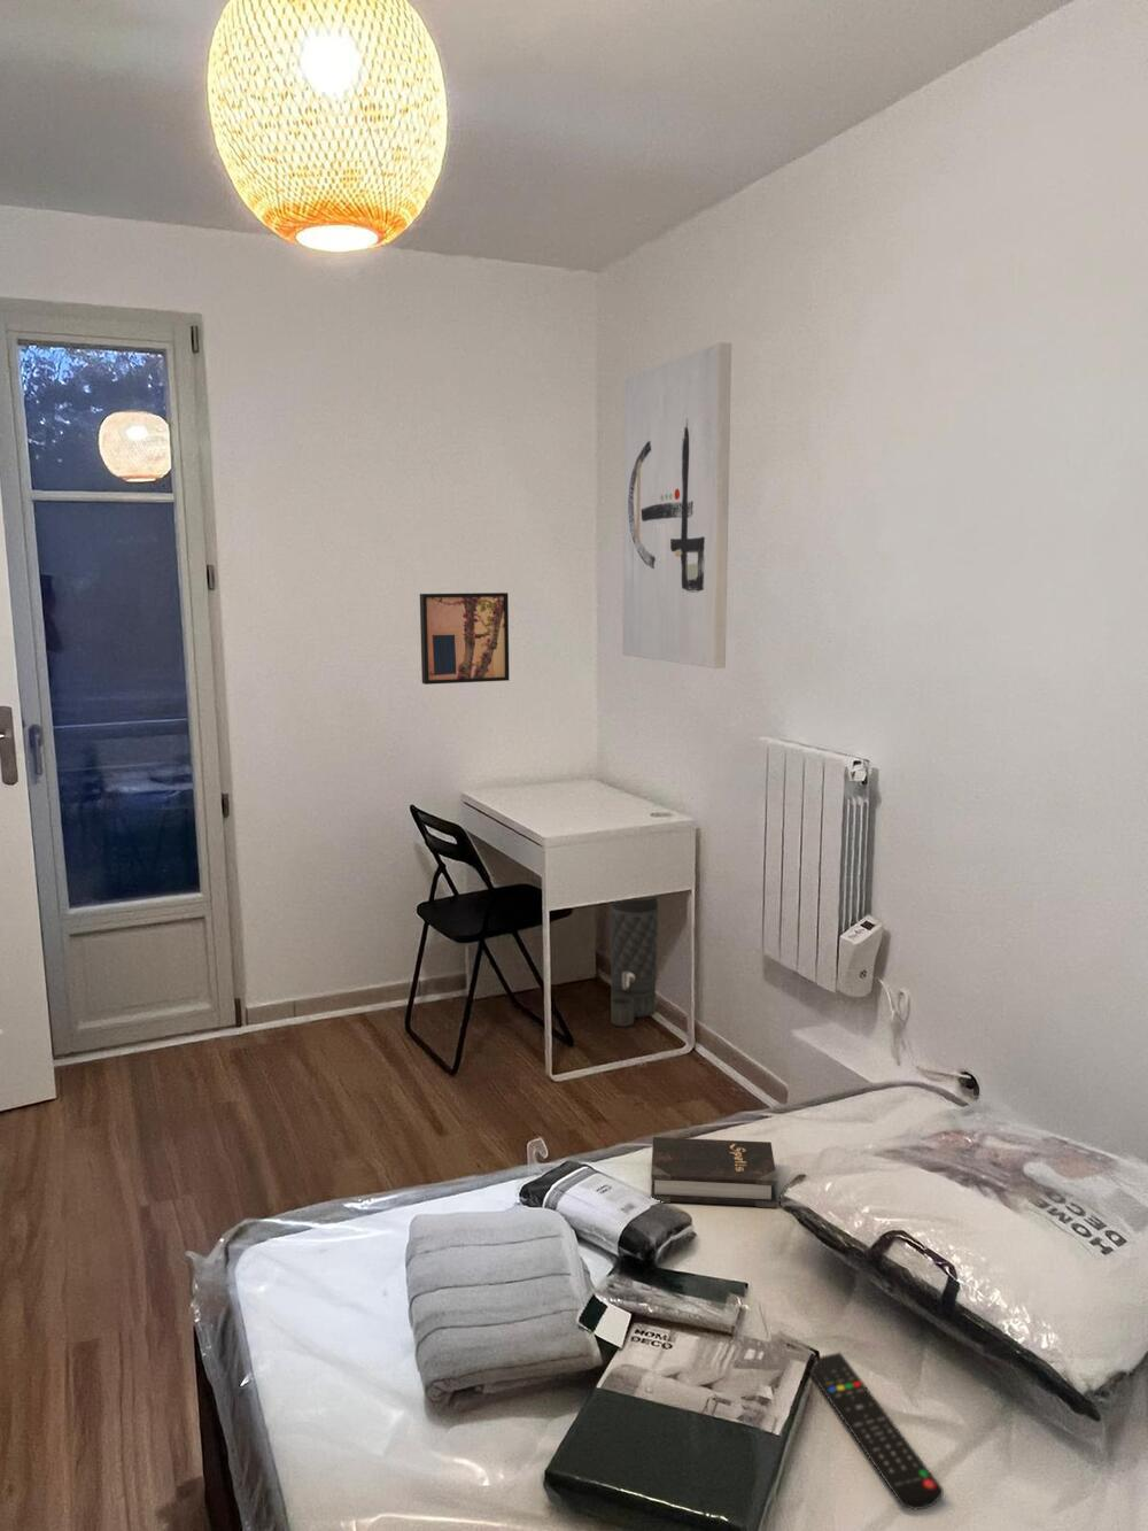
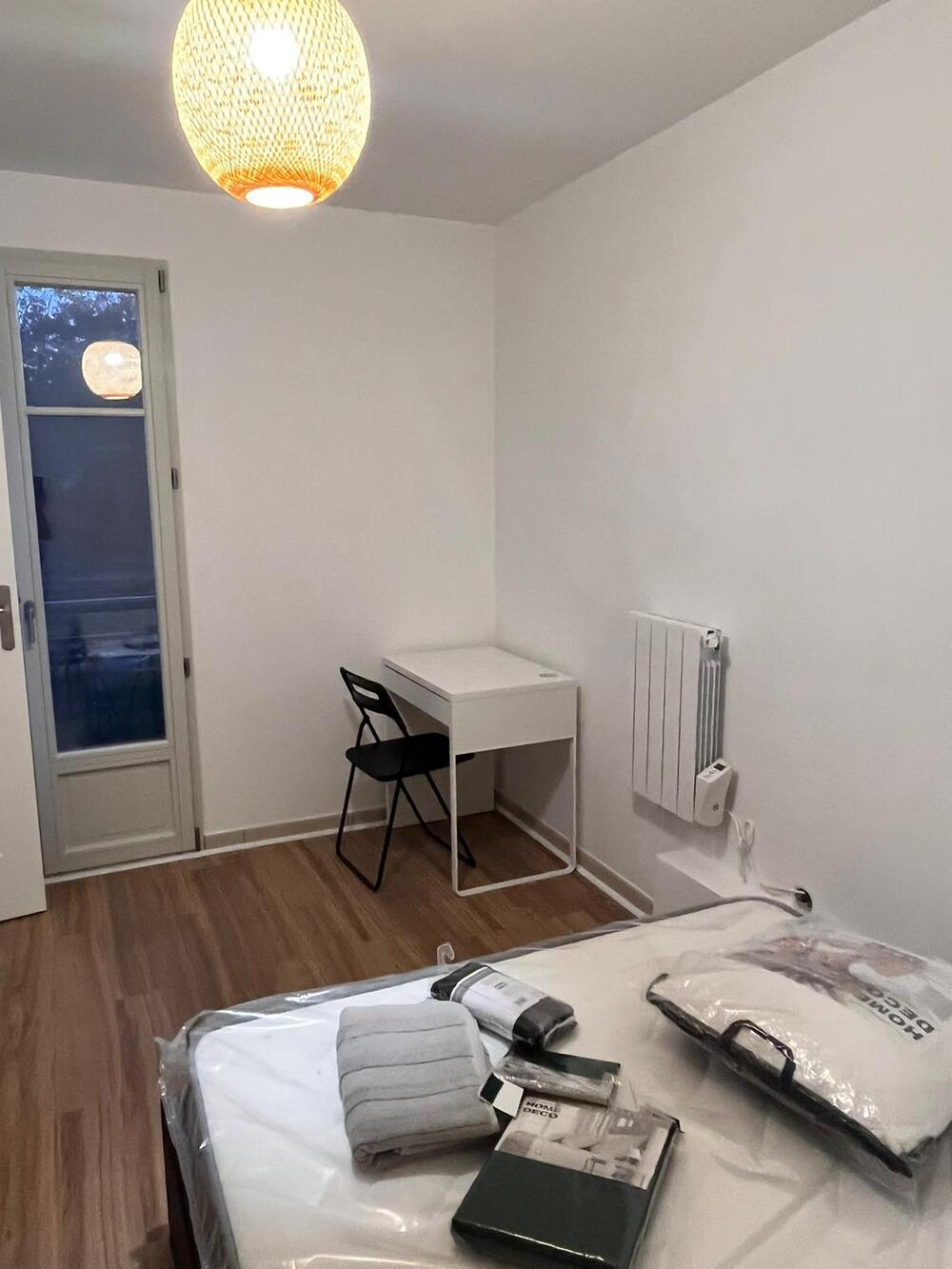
- hardback book [650,1136,778,1208]
- remote control [809,1351,944,1512]
- wall art [418,591,510,685]
- wall art [621,341,732,670]
- canister [610,896,658,1028]
